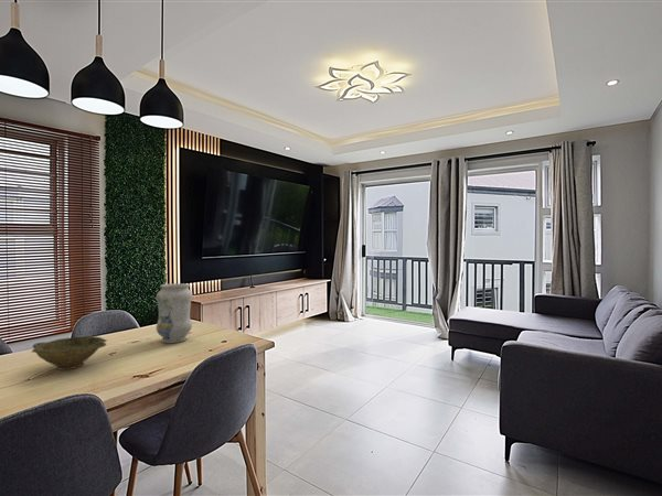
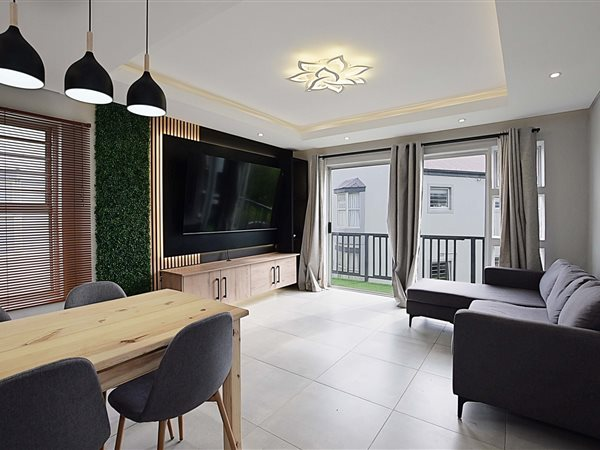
- vase [156,282,194,344]
- bowl [31,335,108,371]
